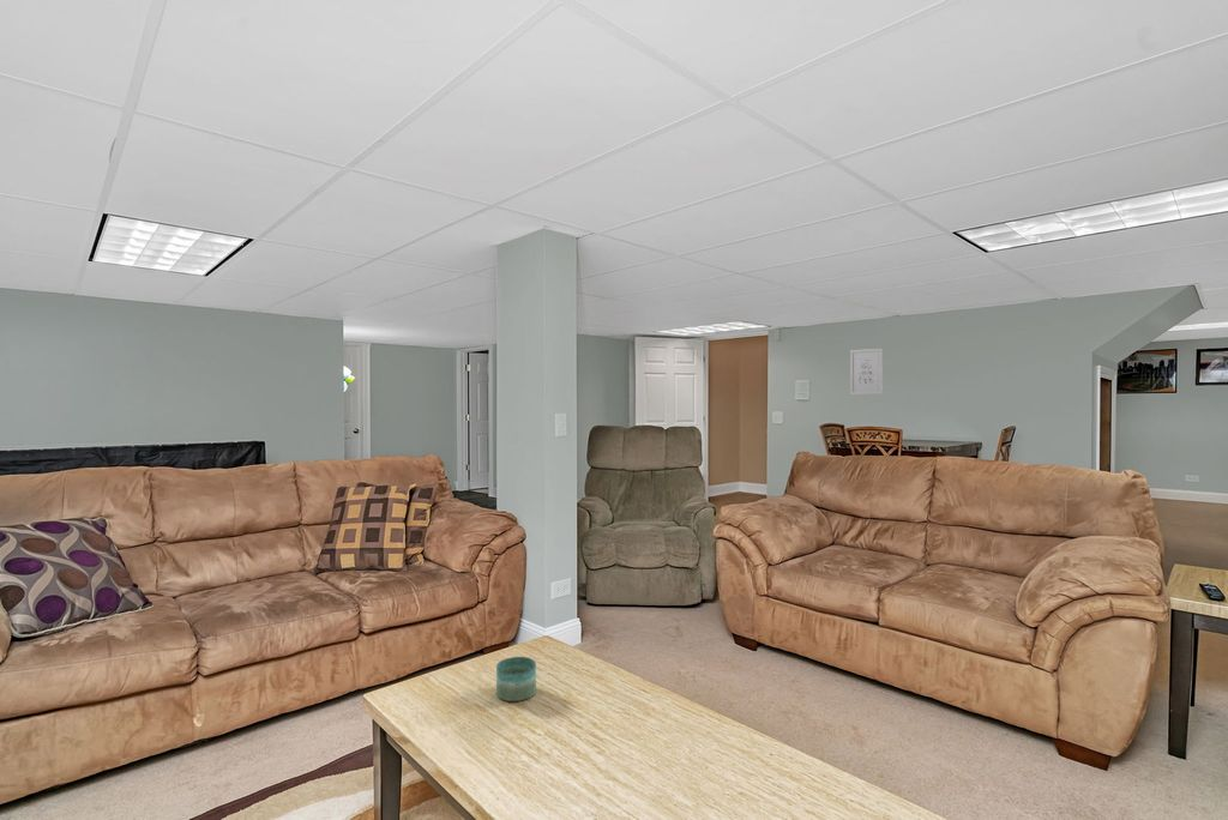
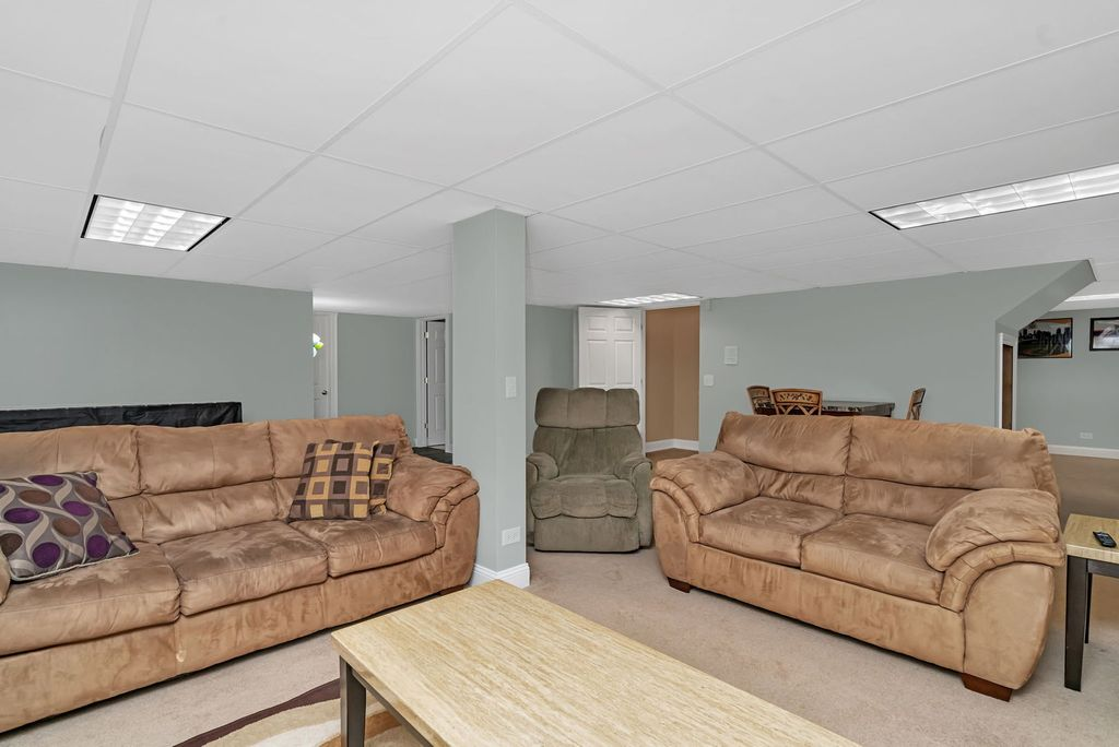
- wall art [849,348,884,396]
- candle [495,656,537,703]
